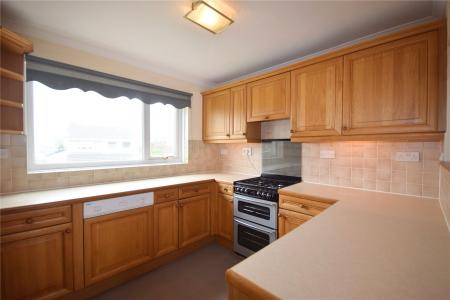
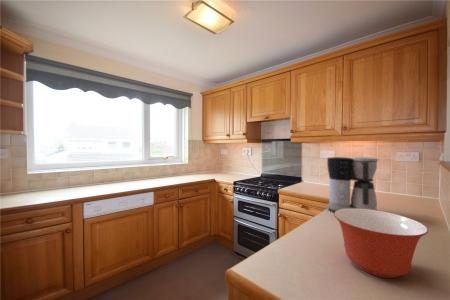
+ mixing bowl [333,209,429,279]
+ coffee maker [326,156,379,213]
